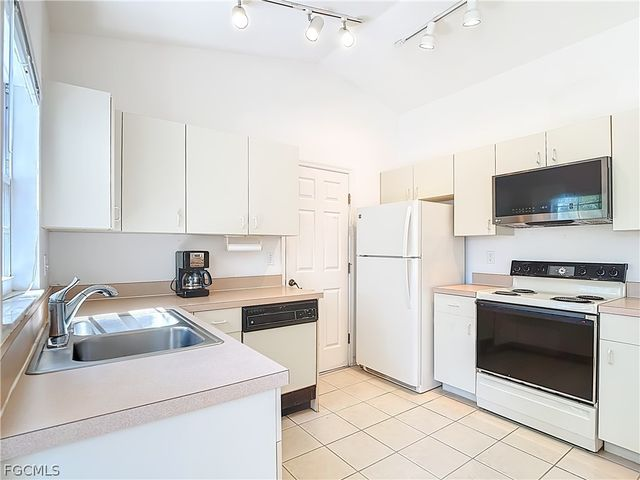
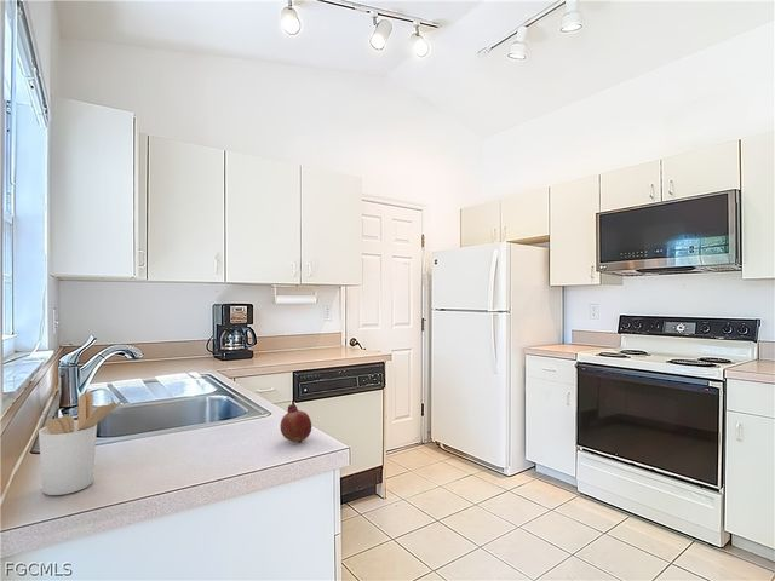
+ utensil holder [38,391,126,496]
+ fruit [279,403,312,444]
